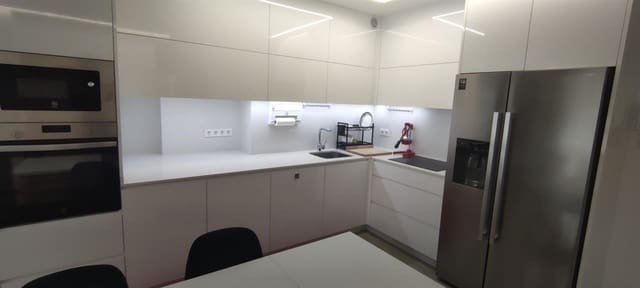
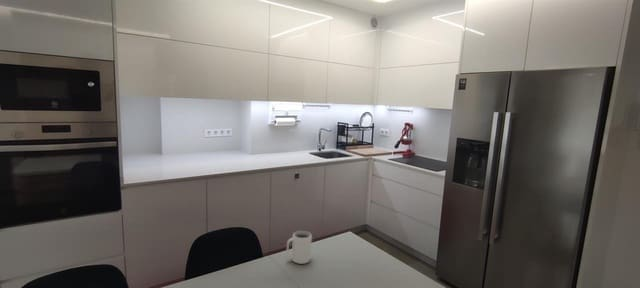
+ mug [286,230,313,265]
